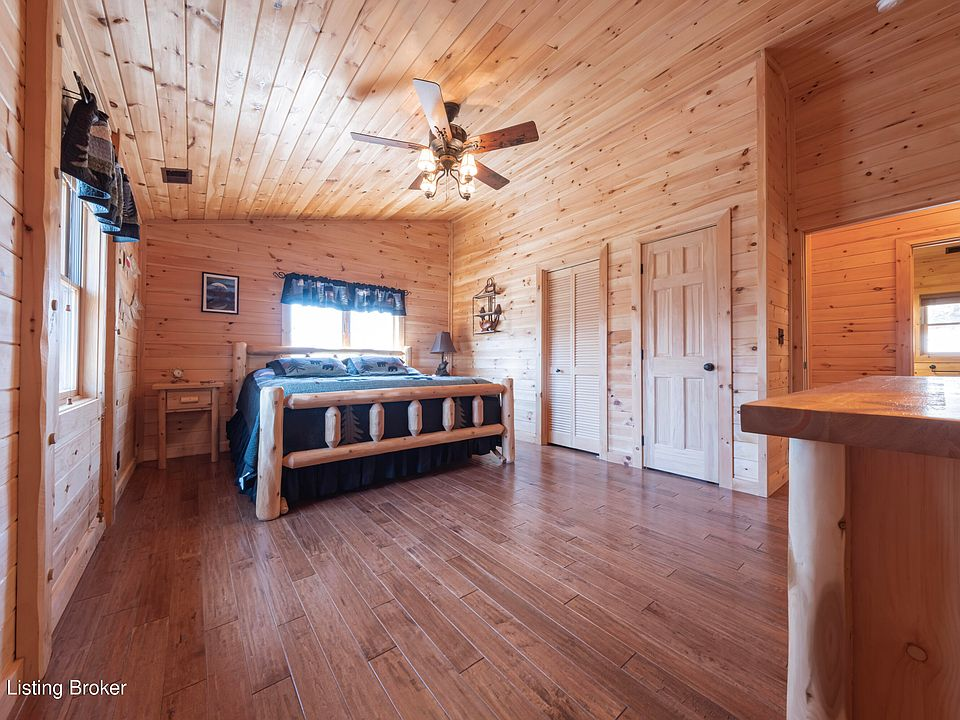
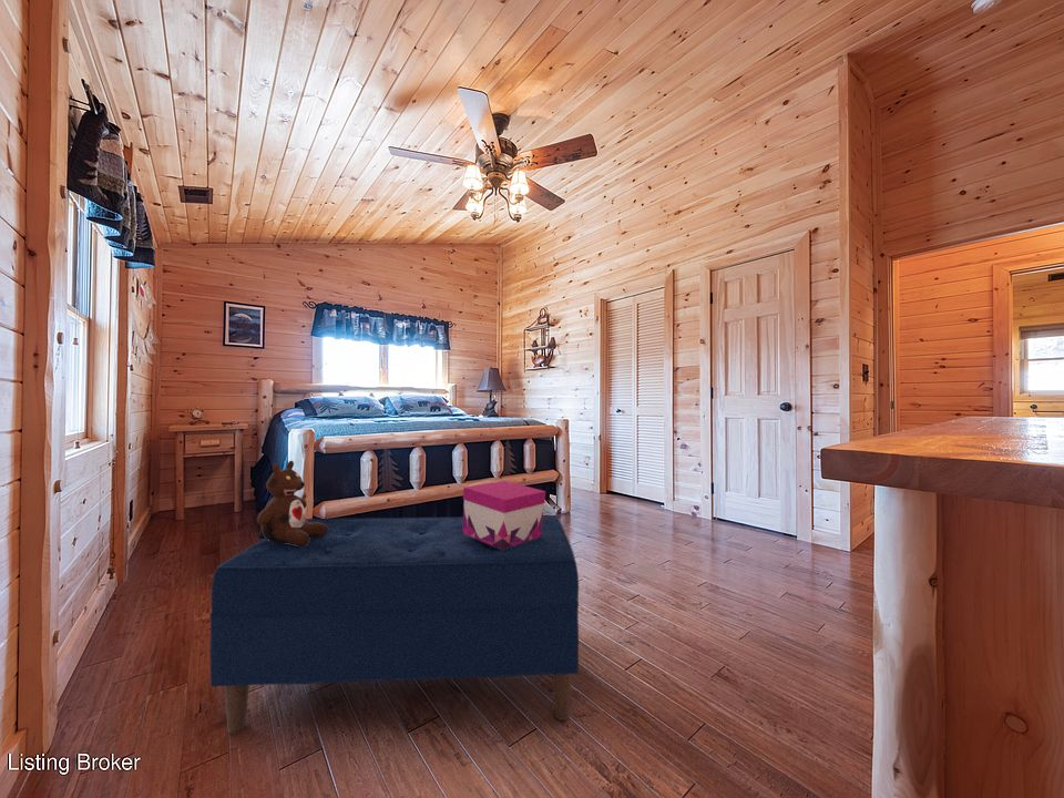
+ decorative box [462,480,546,550]
+ teddy bear [256,460,328,546]
+ bench [208,514,580,735]
